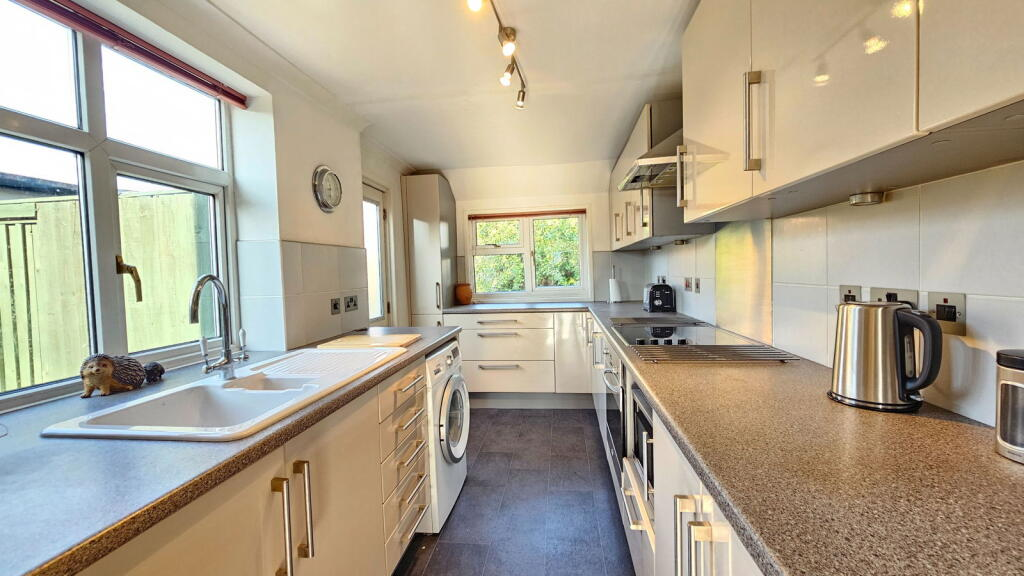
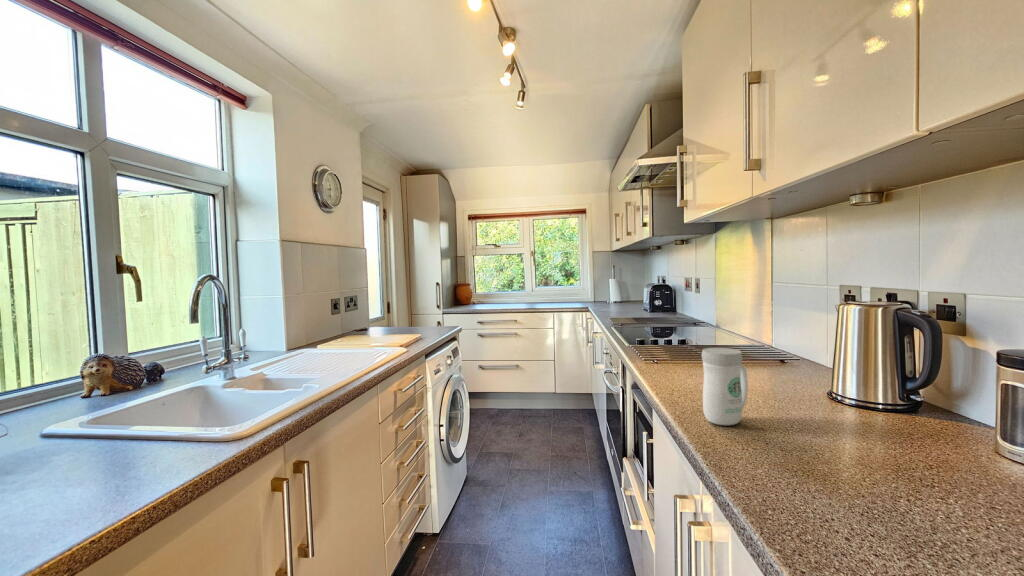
+ mug [701,347,749,426]
